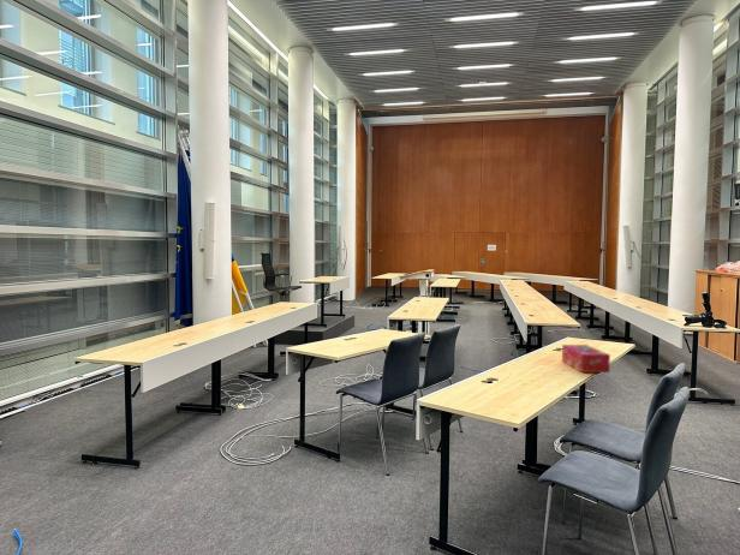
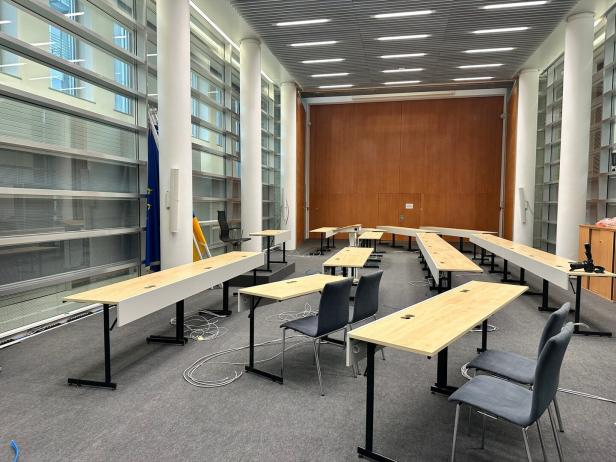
- tissue box [561,344,611,374]
